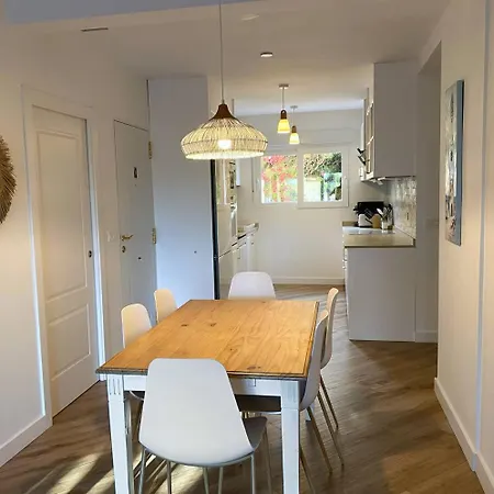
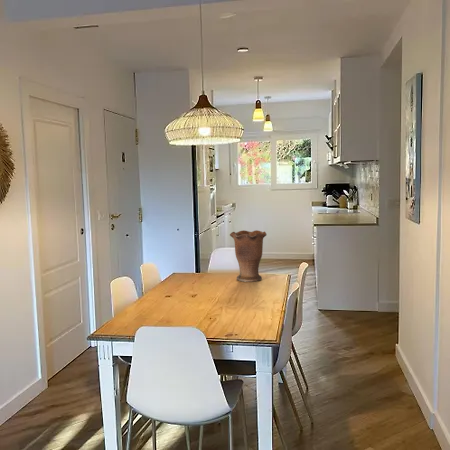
+ vase [229,229,267,283]
